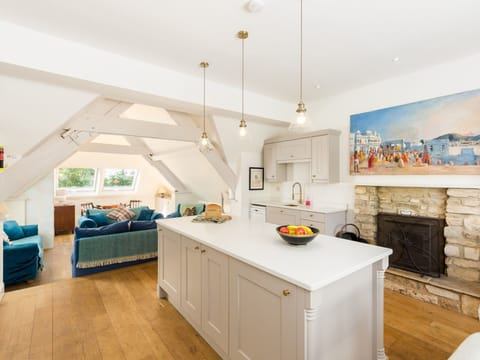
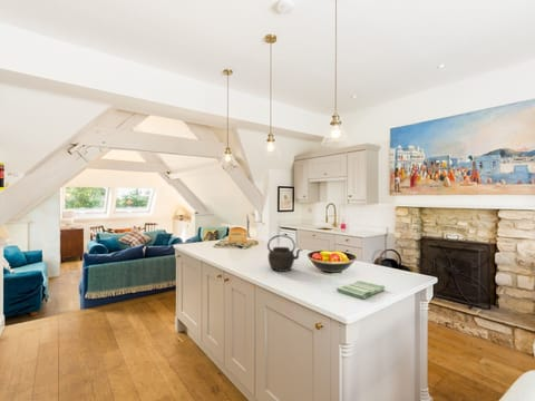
+ kettle [266,234,303,273]
+ dish towel [335,280,387,300]
